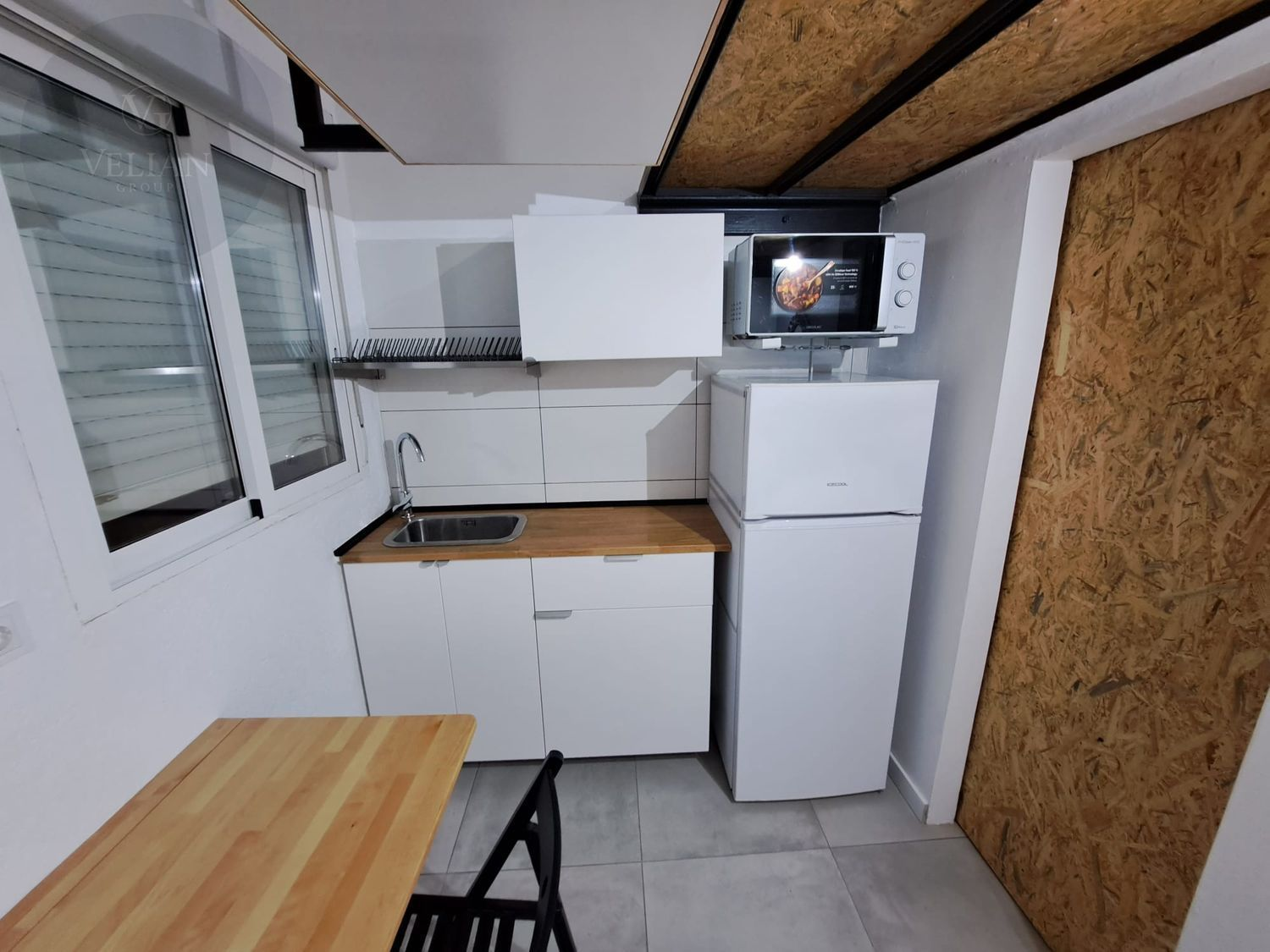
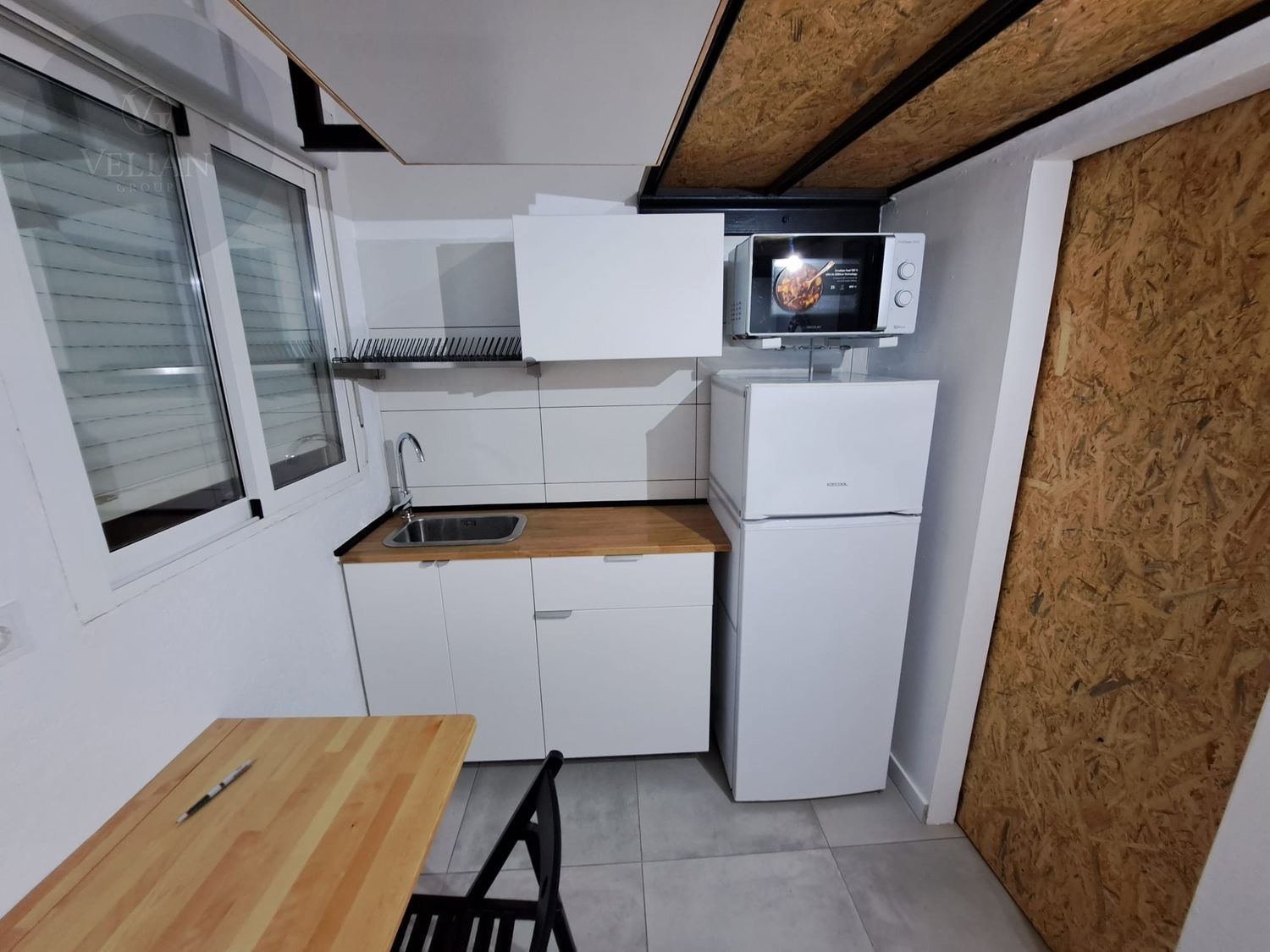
+ pen [174,759,253,825]
